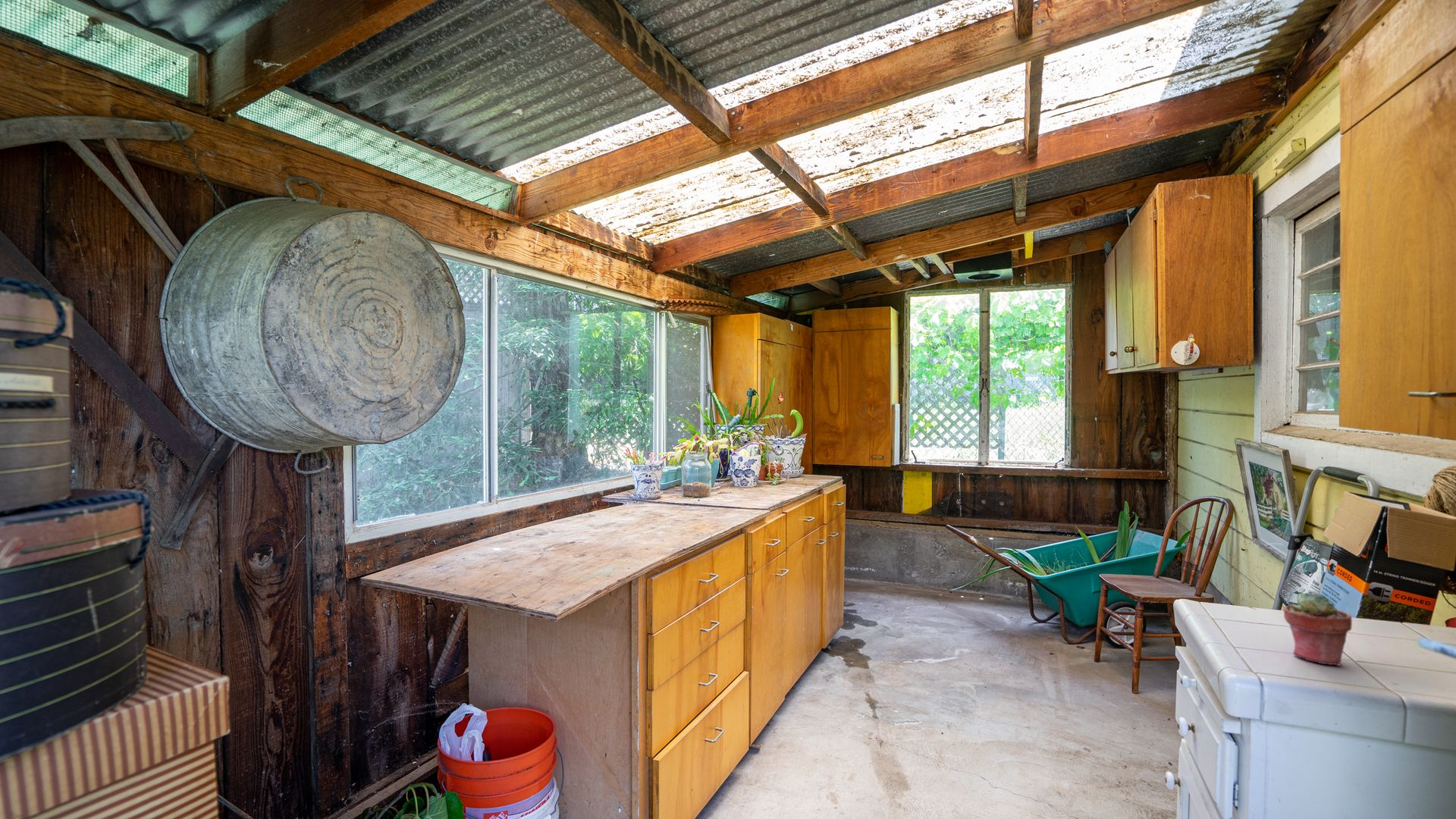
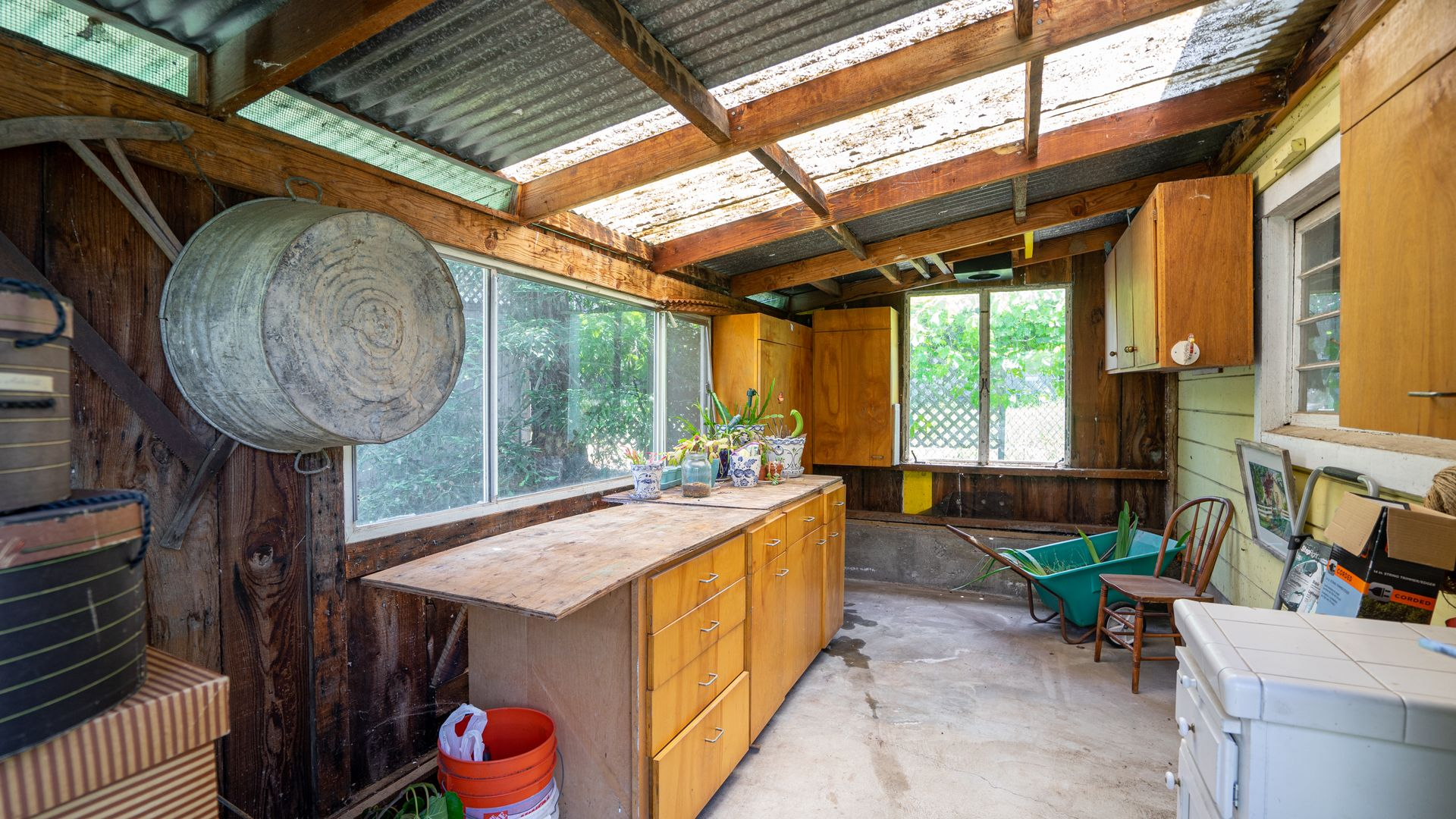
- potted succulent [1282,591,1353,667]
